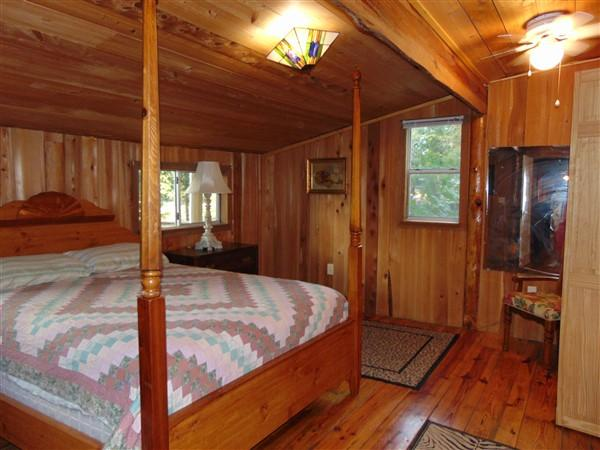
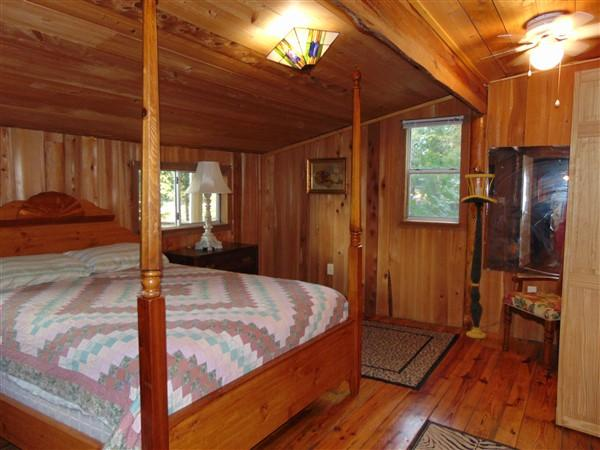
+ floor lamp [460,169,498,340]
